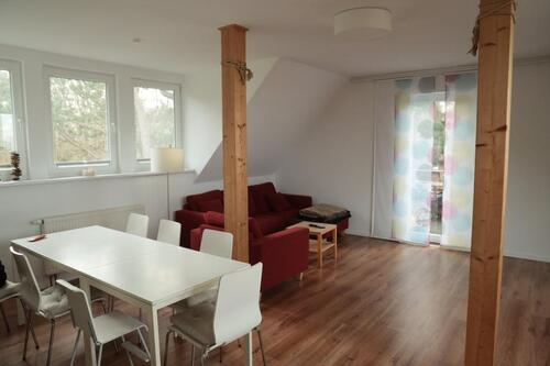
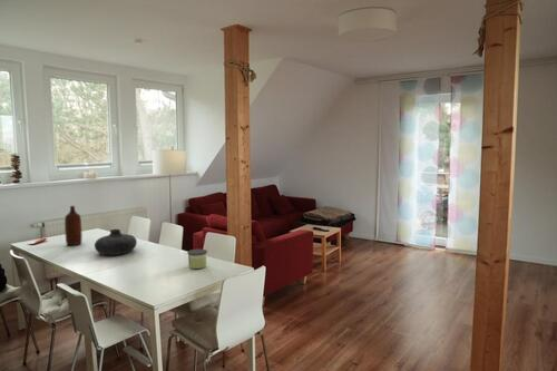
+ vase [94,228,138,256]
+ bottle [63,205,84,246]
+ candle [186,248,208,270]
